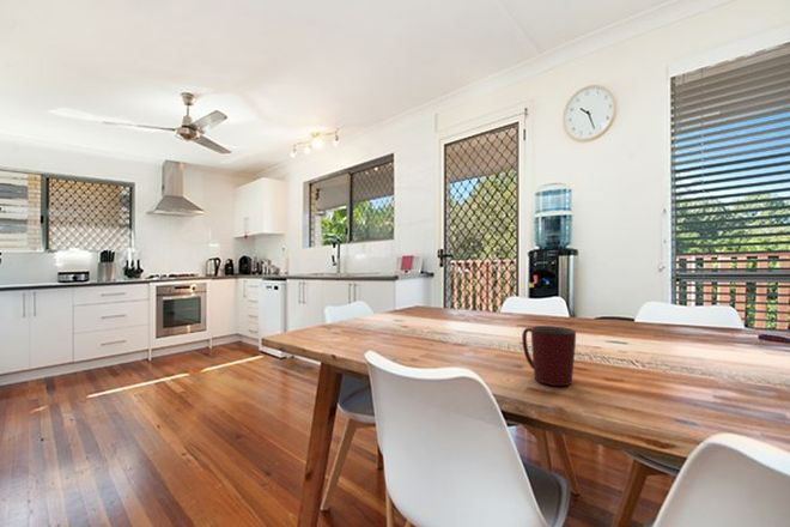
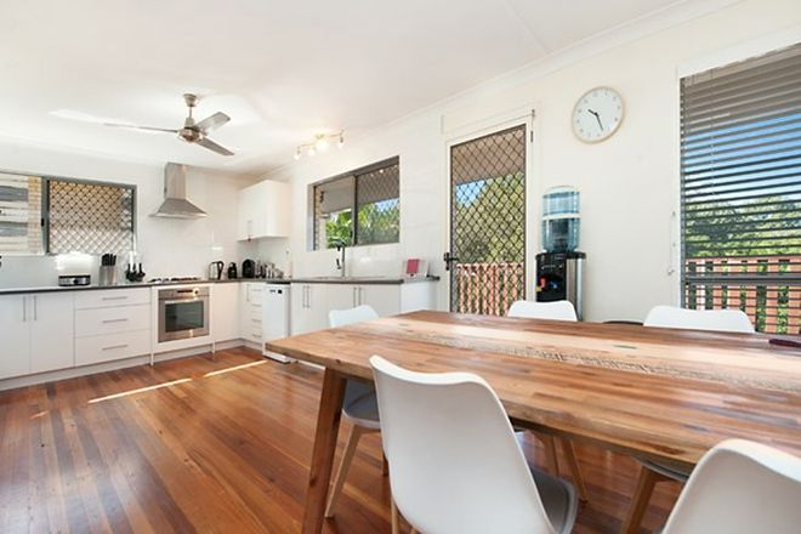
- mug [521,325,577,387]
